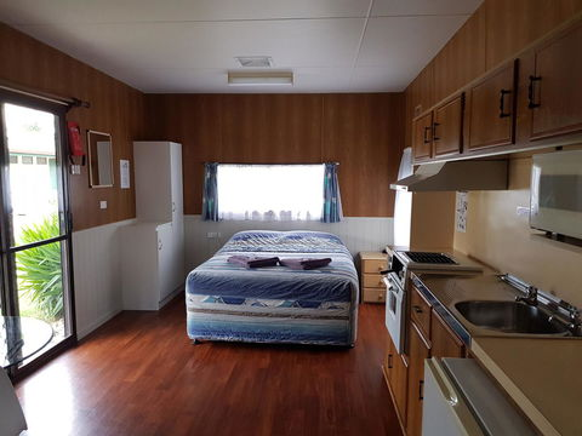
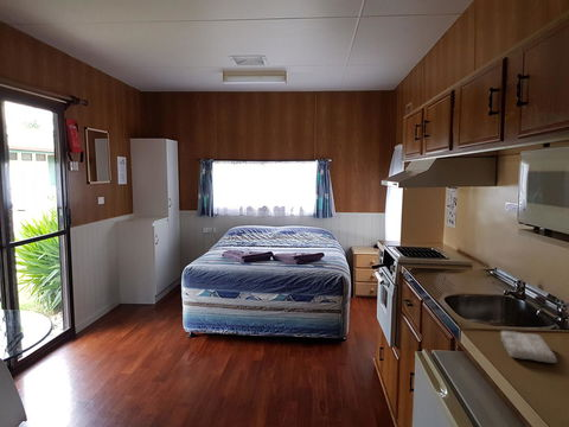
+ washcloth [500,330,558,364]
